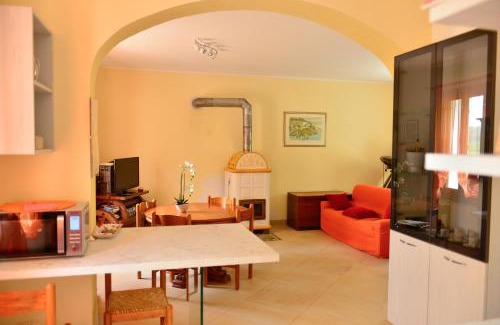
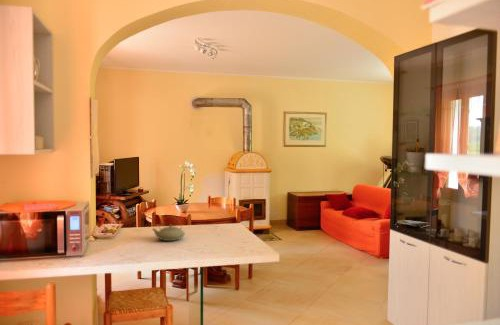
+ teapot [151,215,186,242]
